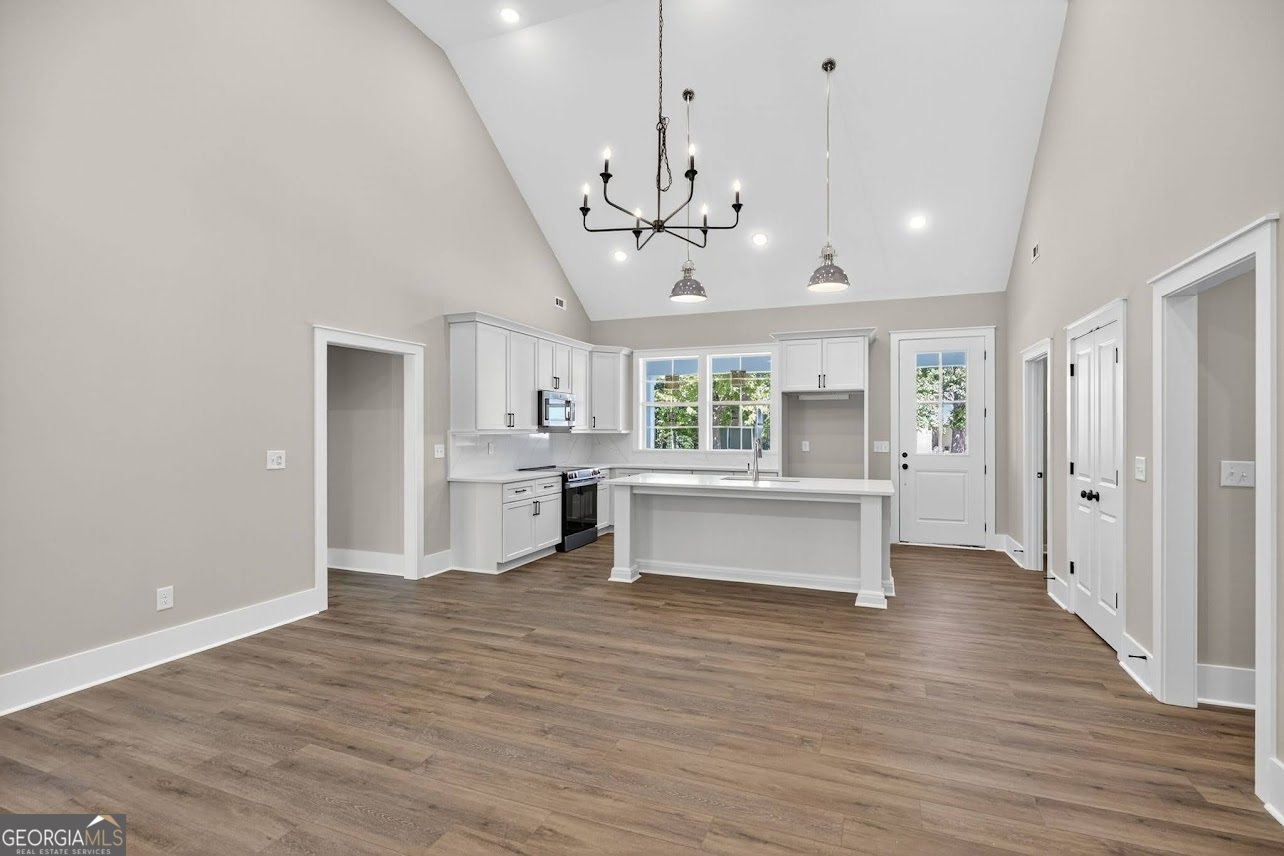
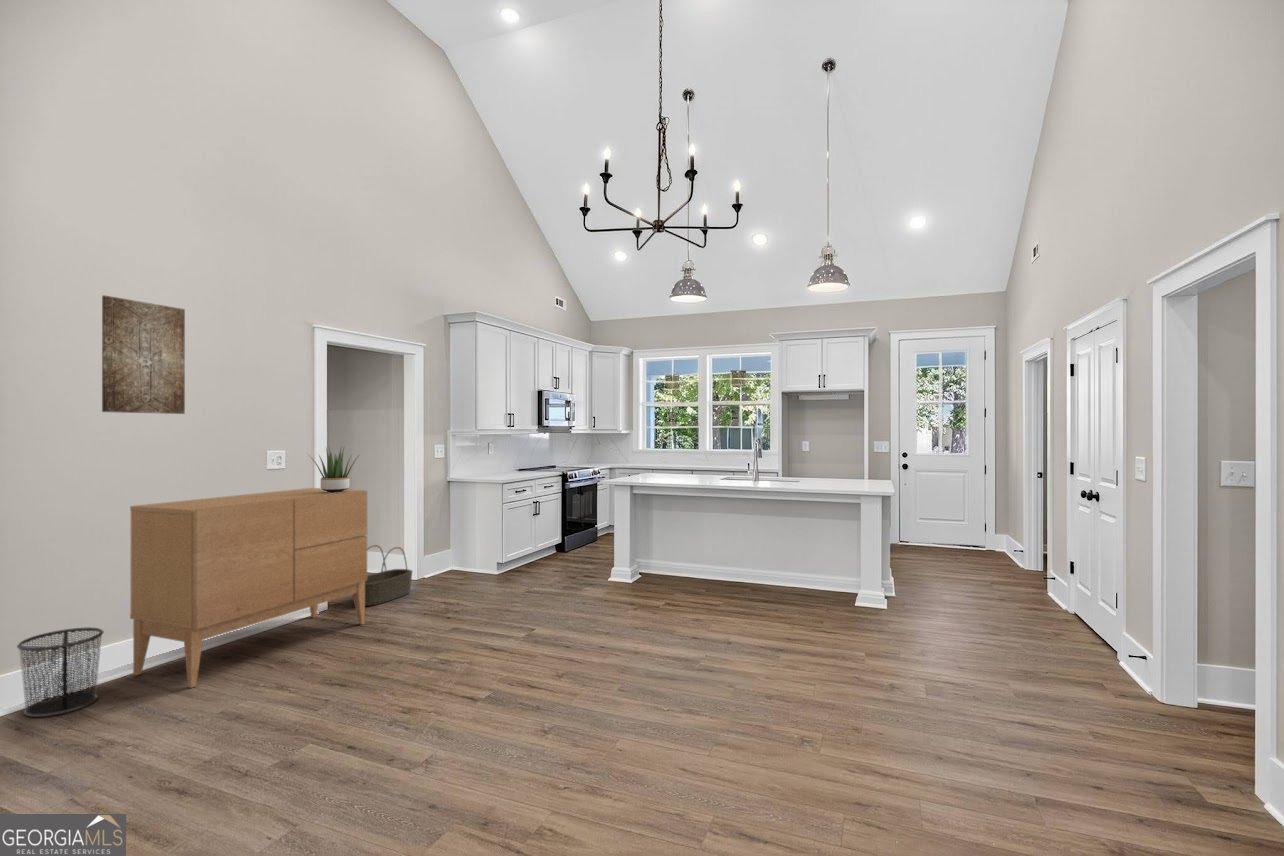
+ basket [352,544,413,607]
+ sideboard [129,487,368,689]
+ waste bin [16,626,105,718]
+ potted plant [308,445,360,493]
+ wall art [101,294,186,415]
